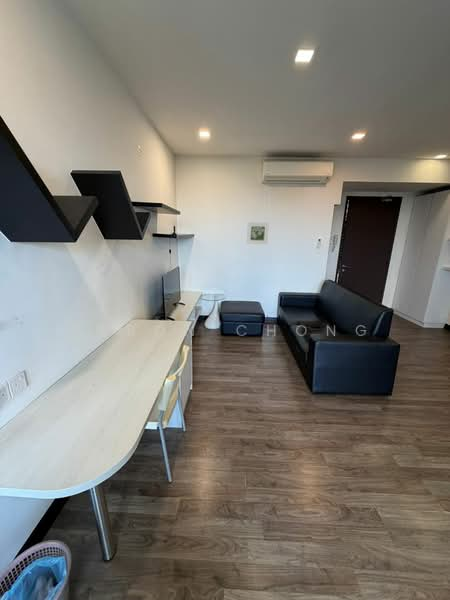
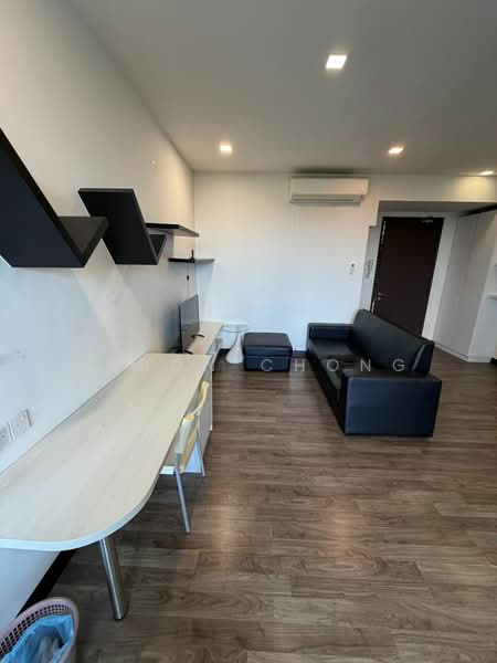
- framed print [246,221,270,245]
